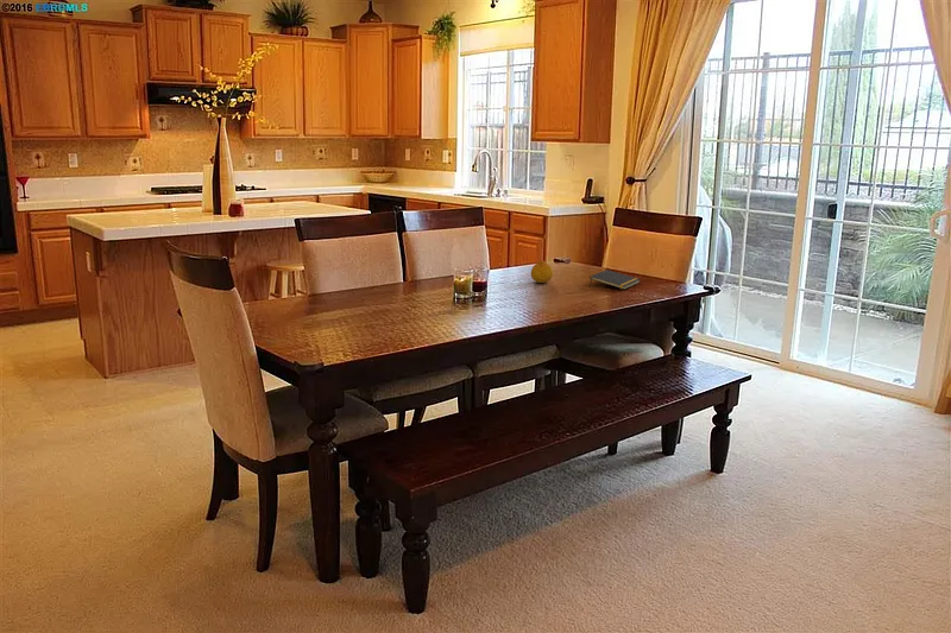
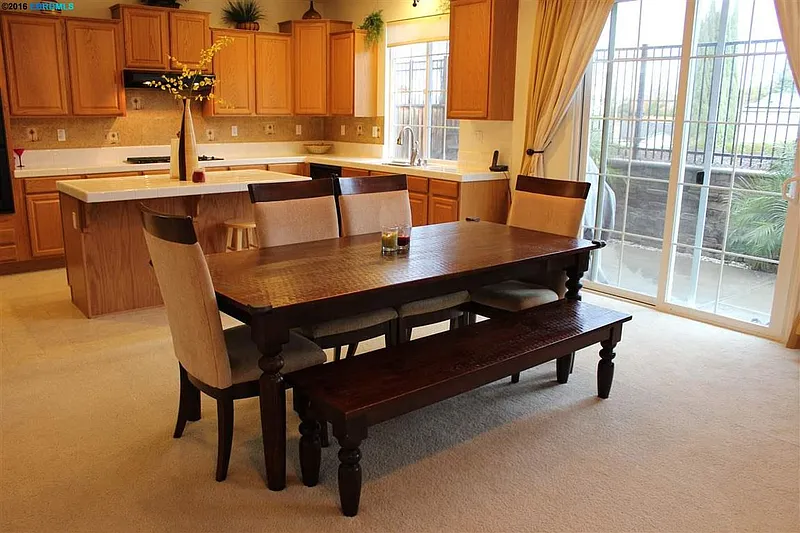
- fruit [530,260,554,284]
- notepad [588,268,642,291]
